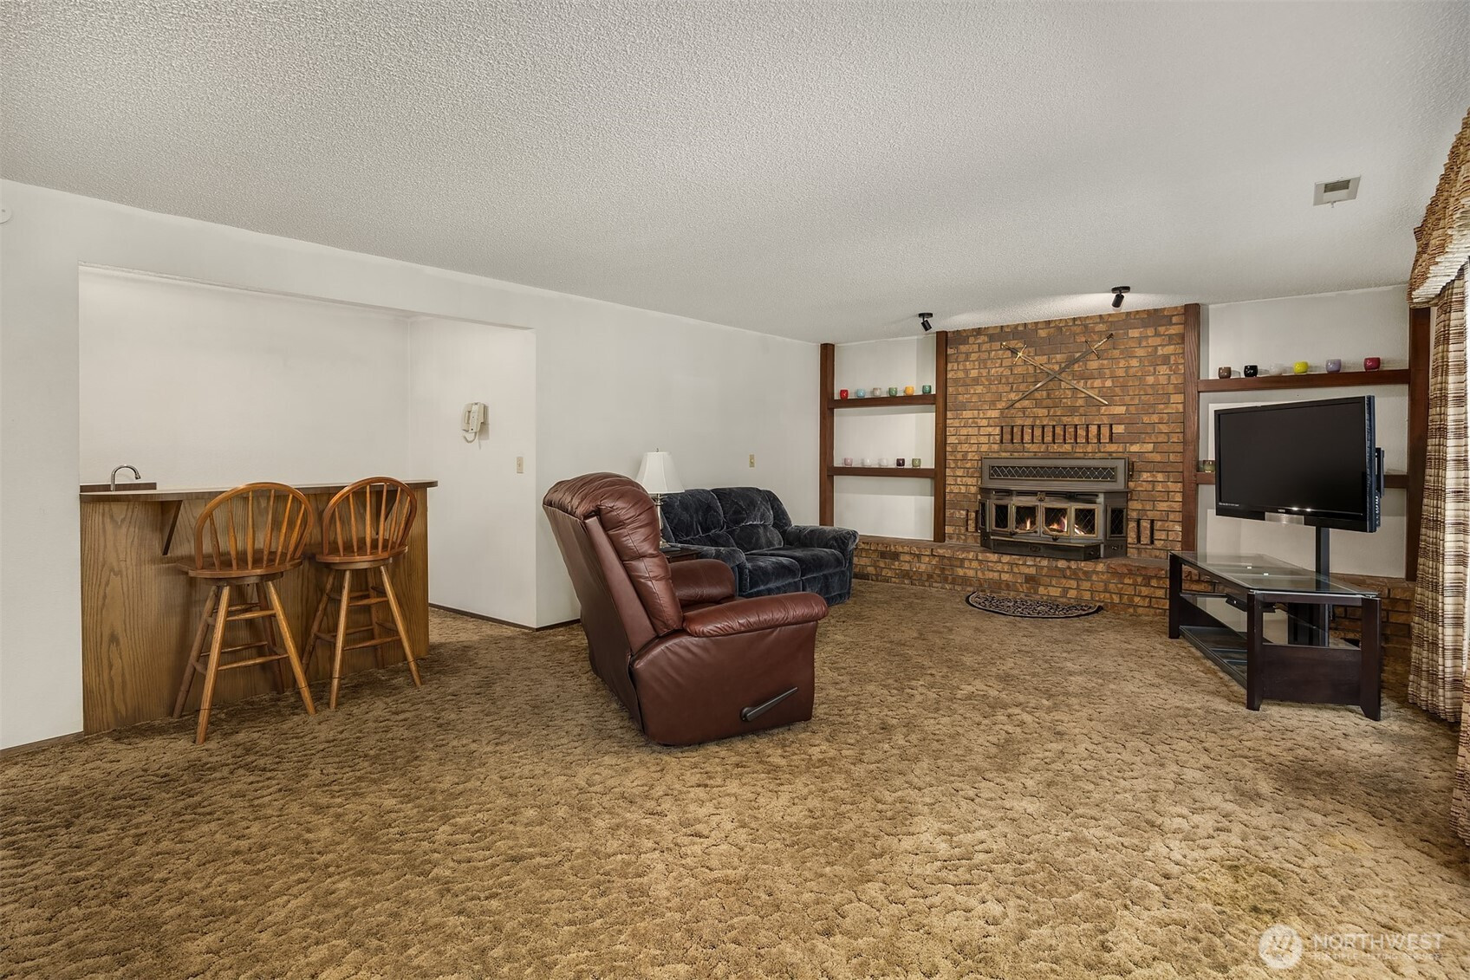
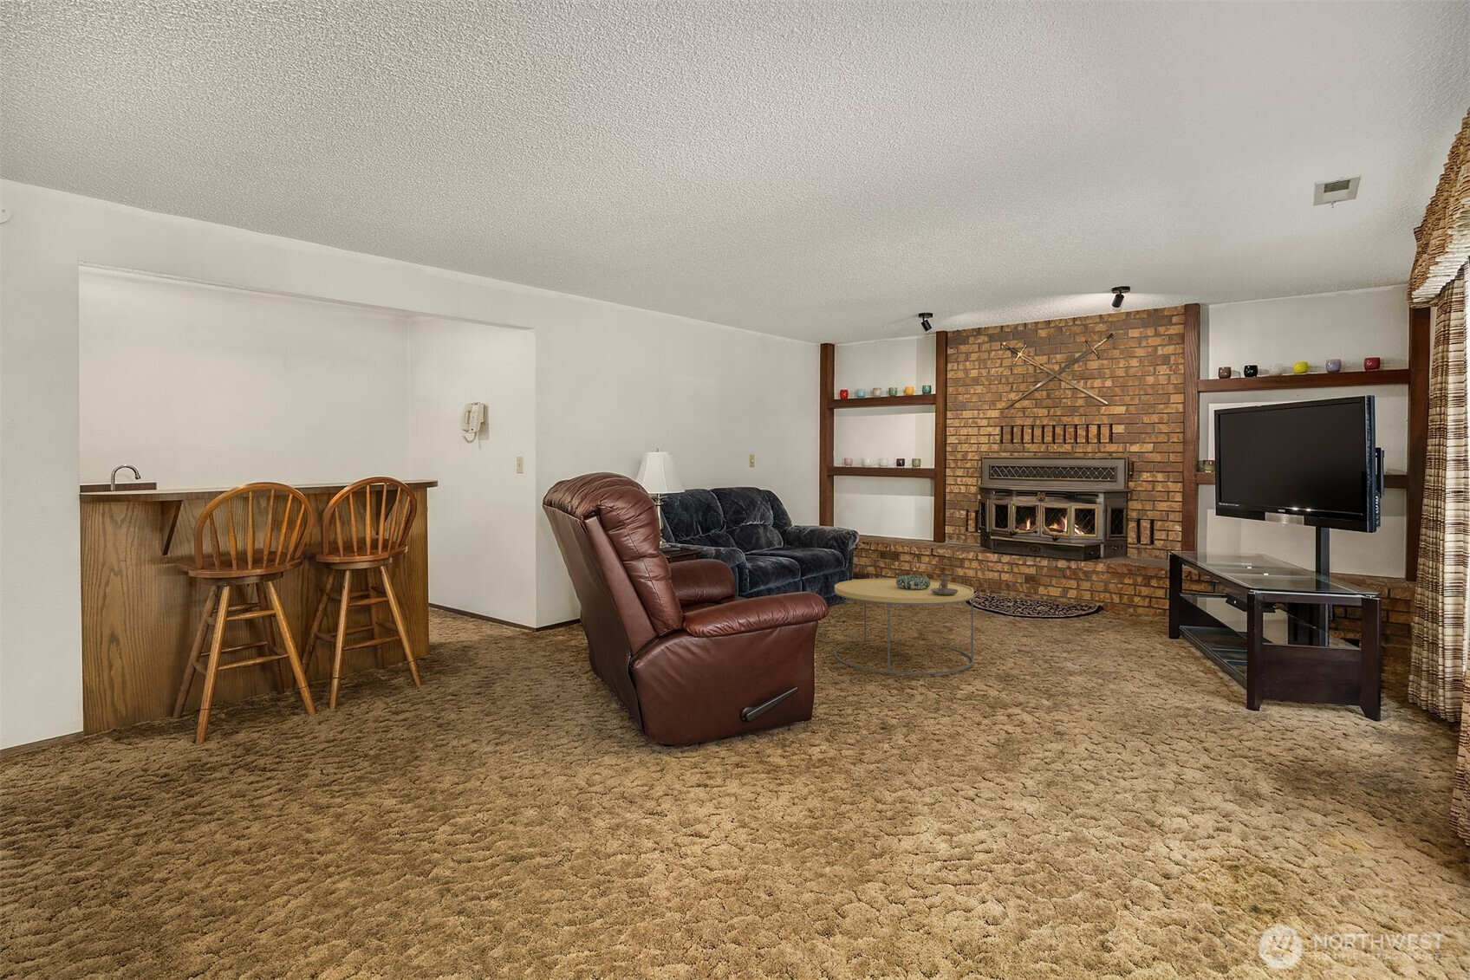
+ decorative bowl [896,574,930,590]
+ coffee table [833,578,976,676]
+ candle holder [931,576,958,595]
